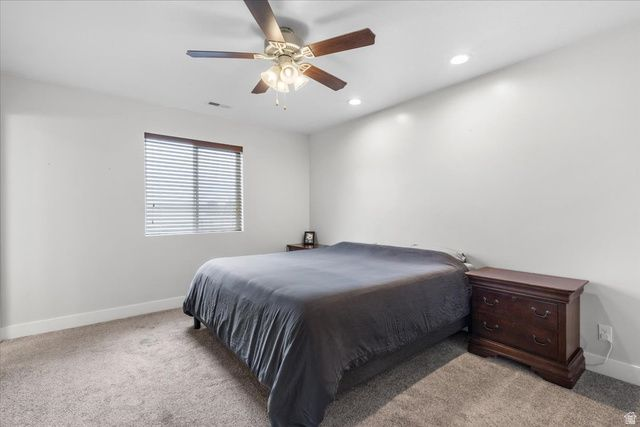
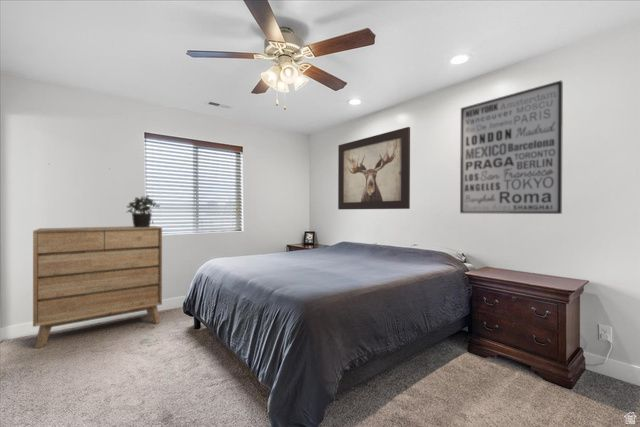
+ dresser [32,225,163,349]
+ wall art [337,126,411,210]
+ wall art [459,80,564,215]
+ potted plant [125,195,161,228]
